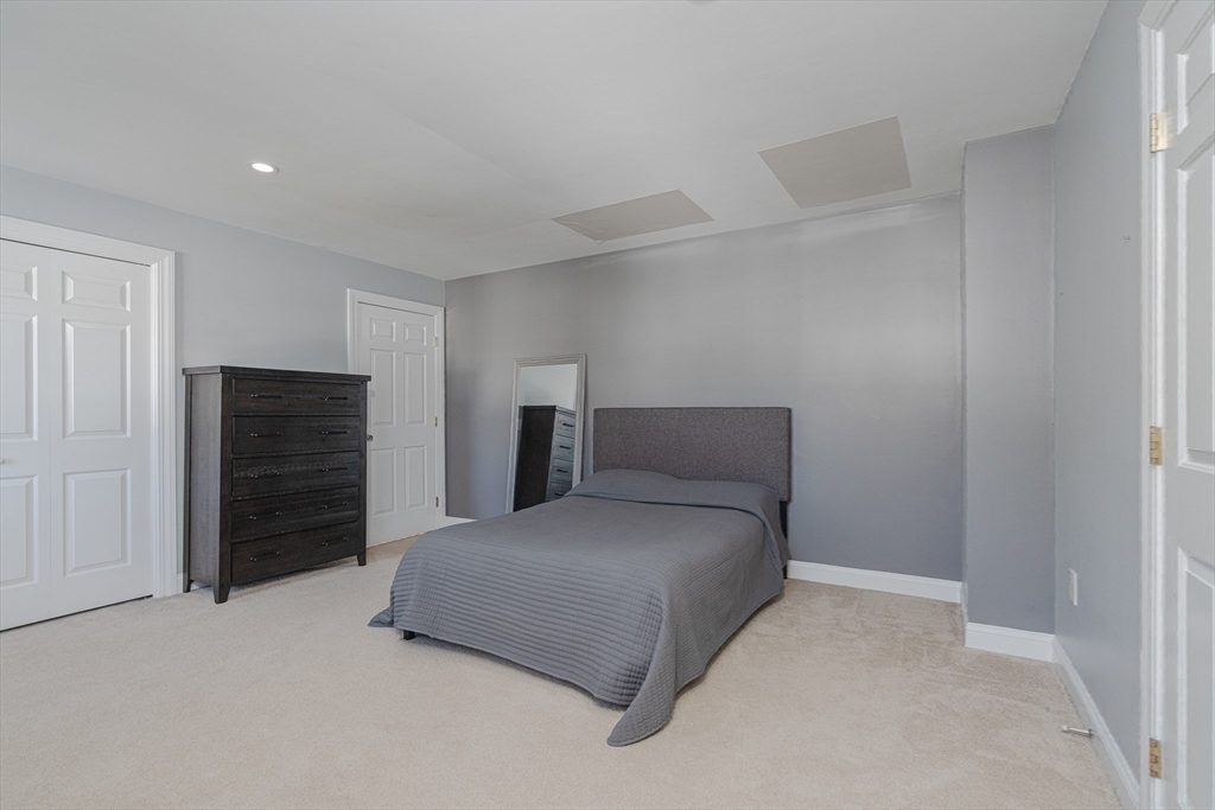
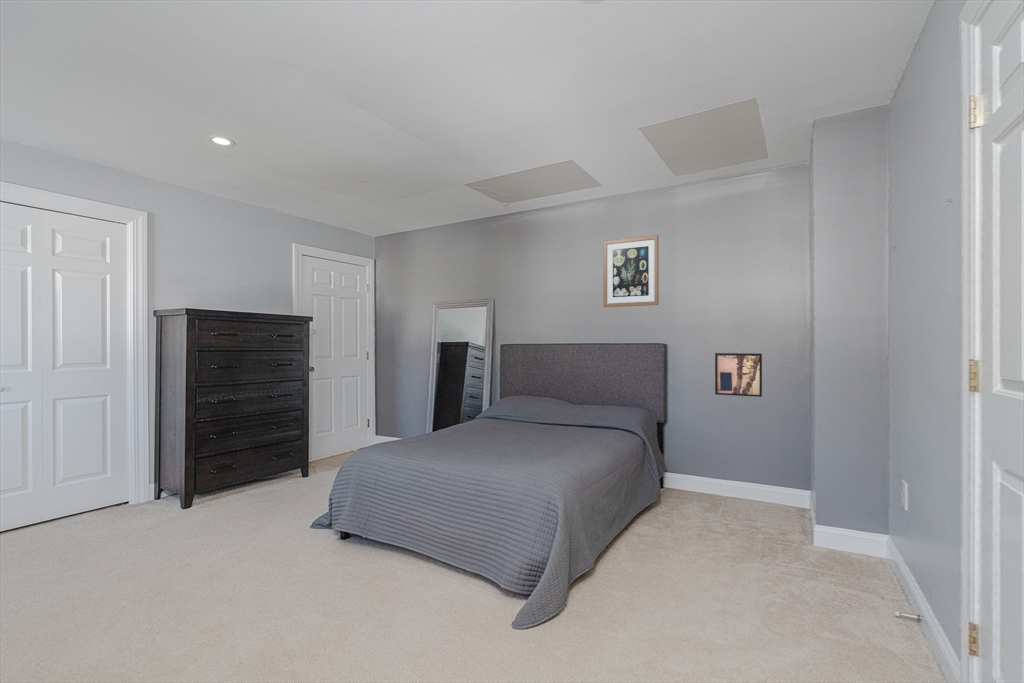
+ wall art [714,352,763,398]
+ wall art [602,234,660,308]
